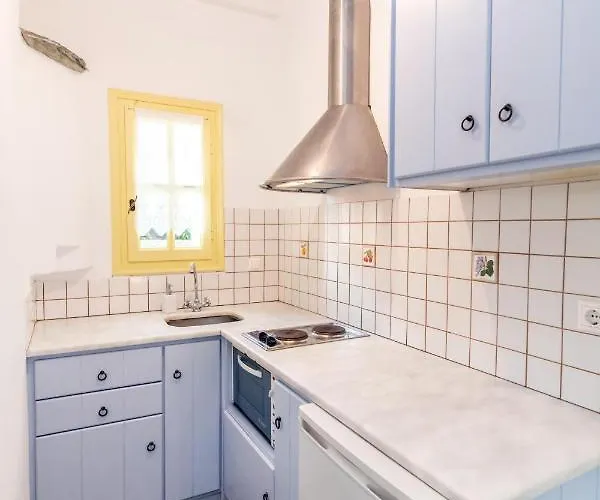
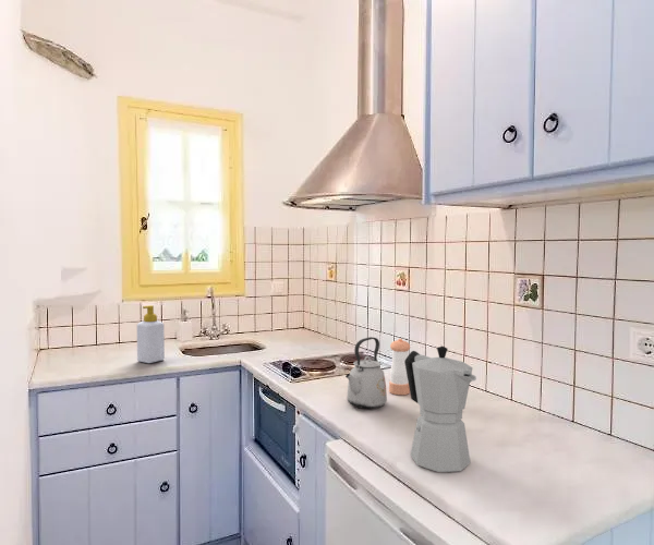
+ pepper shaker [388,338,411,396]
+ moka pot [404,346,477,473]
+ kettle [344,336,388,410]
+ soap bottle [136,304,166,364]
